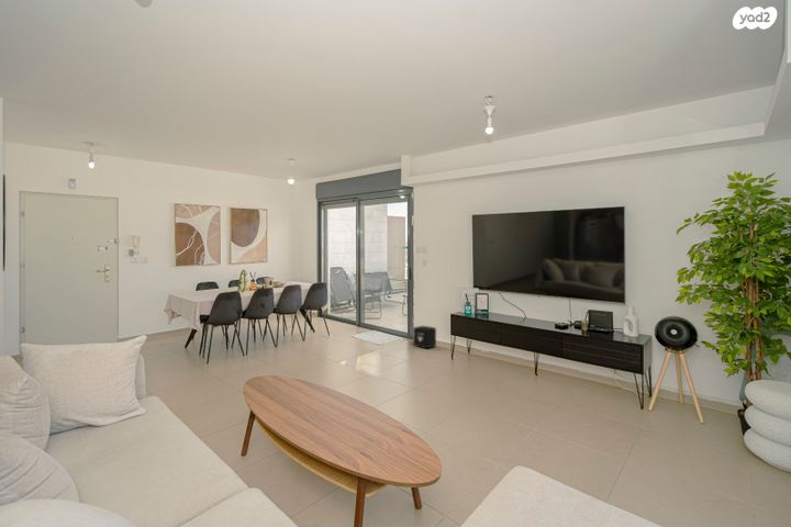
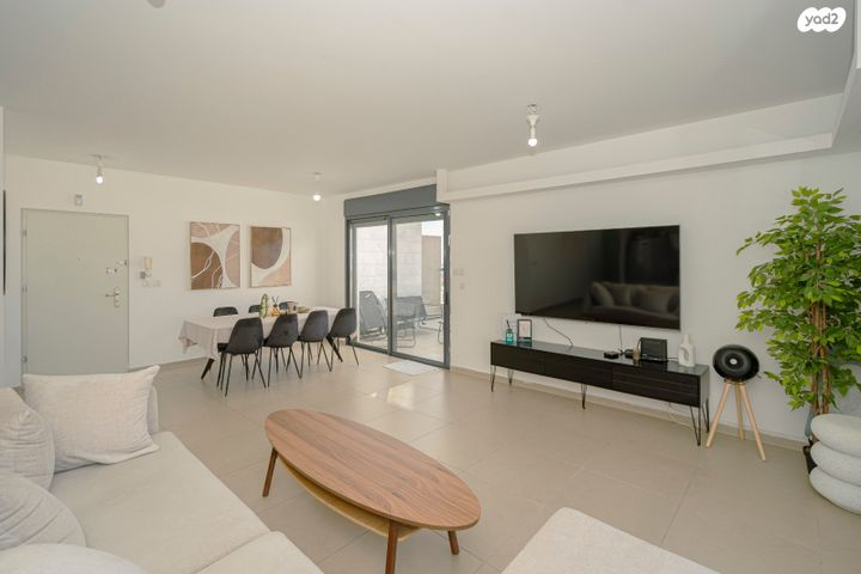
- air purifier [412,325,437,349]
